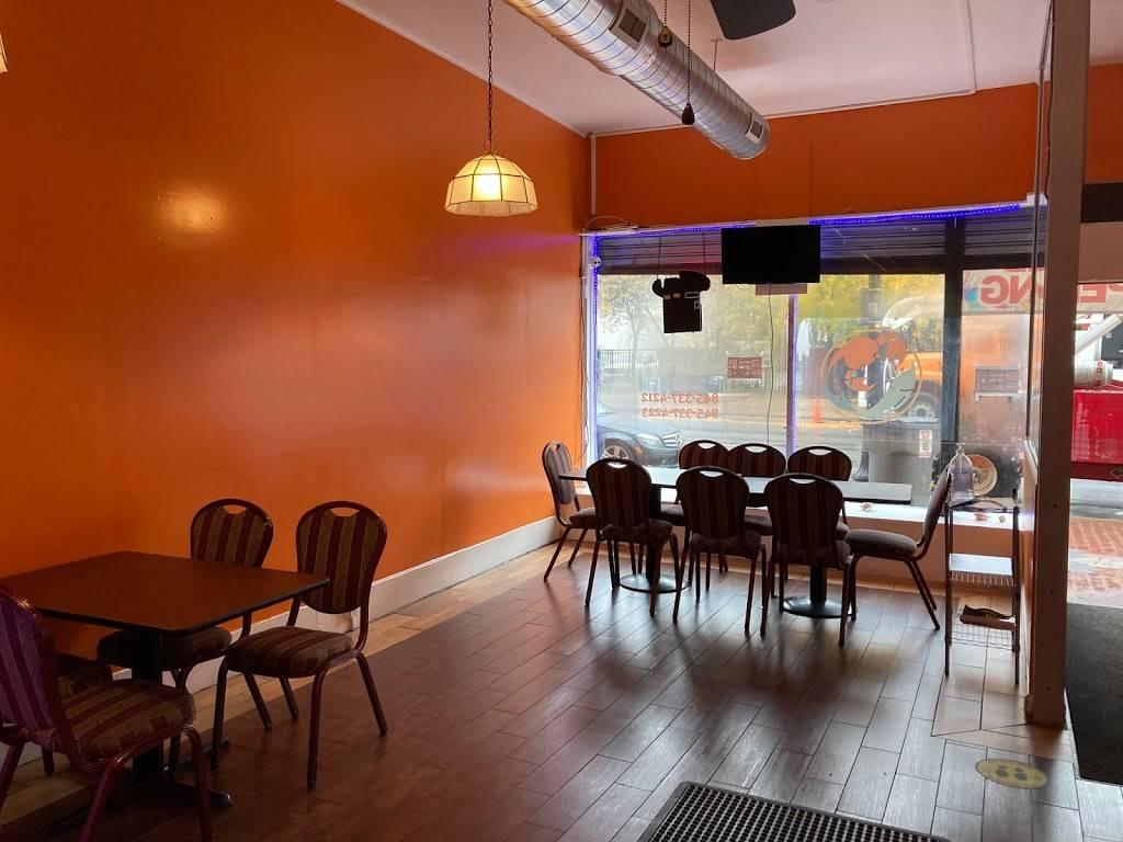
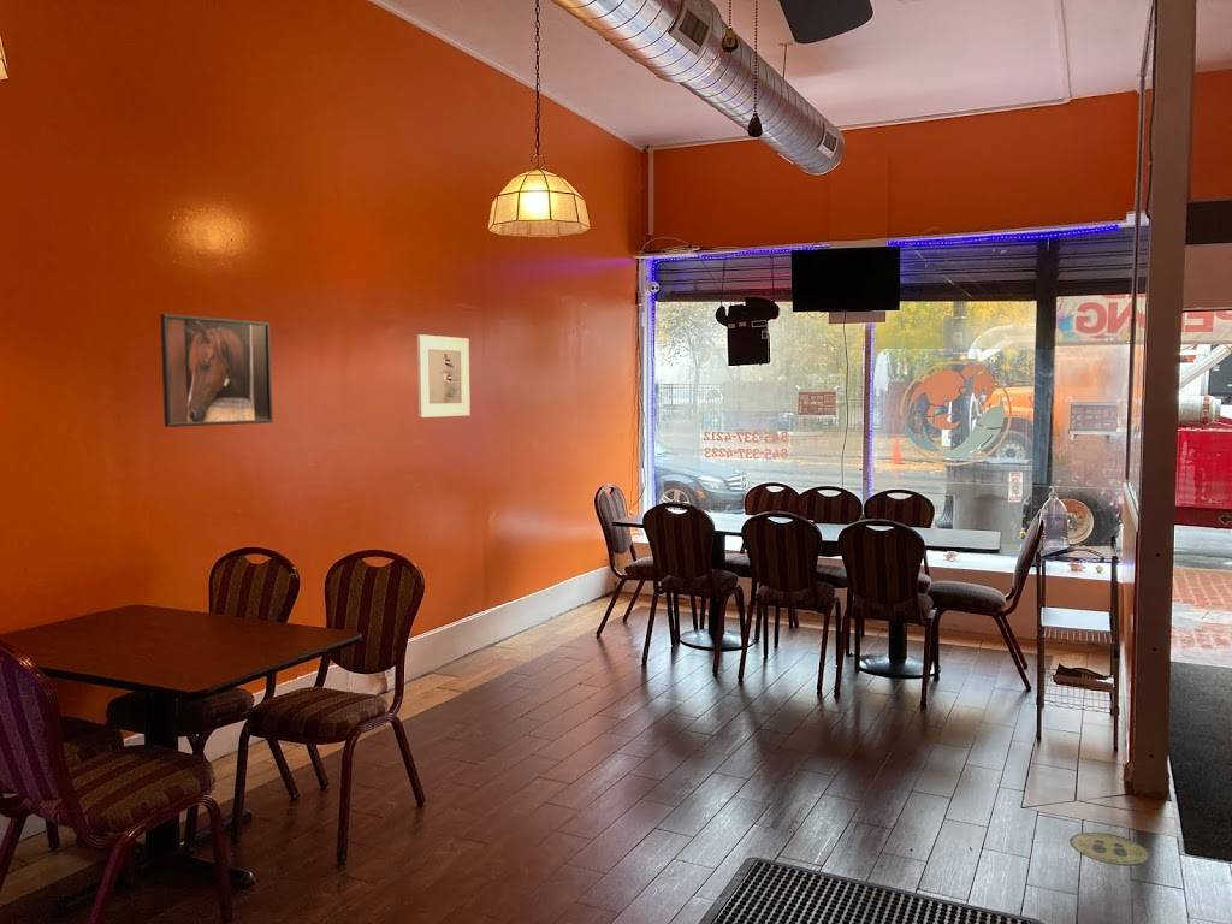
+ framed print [159,313,274,428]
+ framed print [416,333,472,419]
